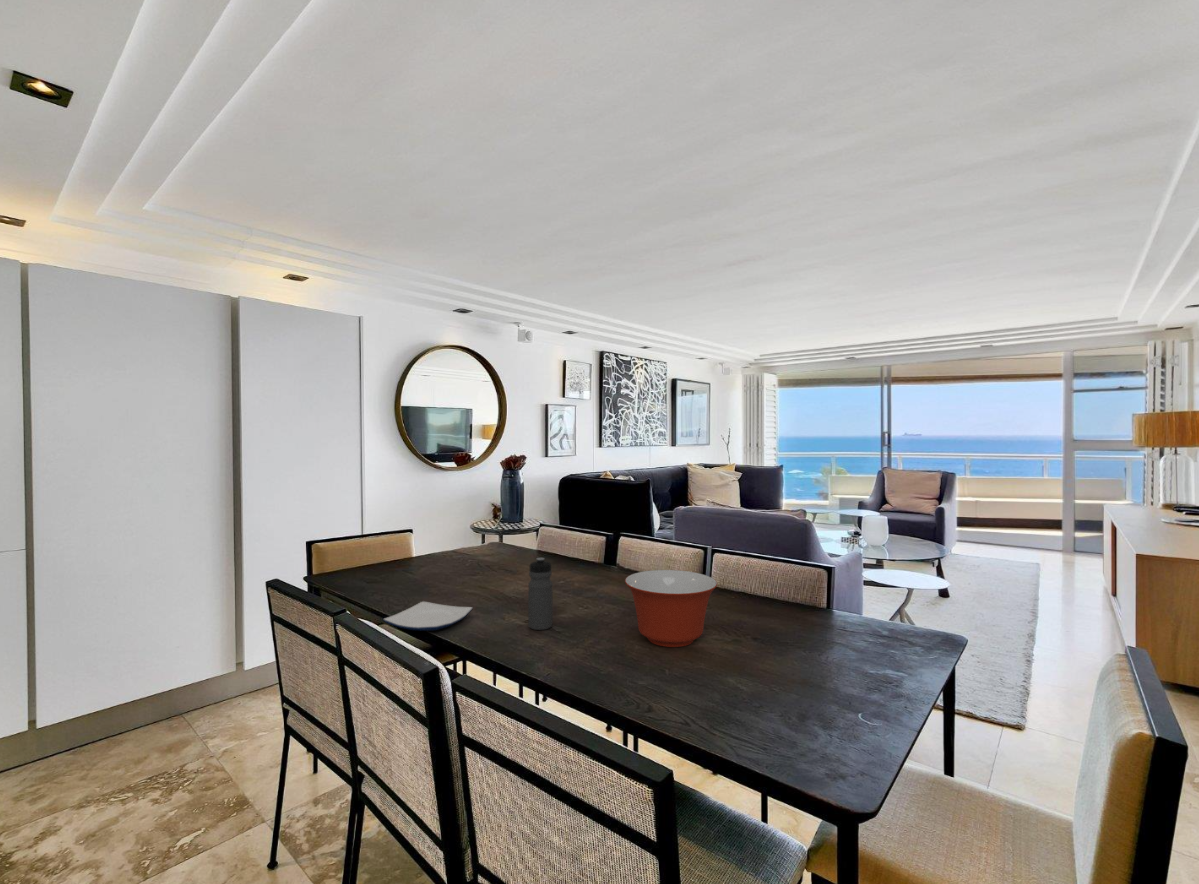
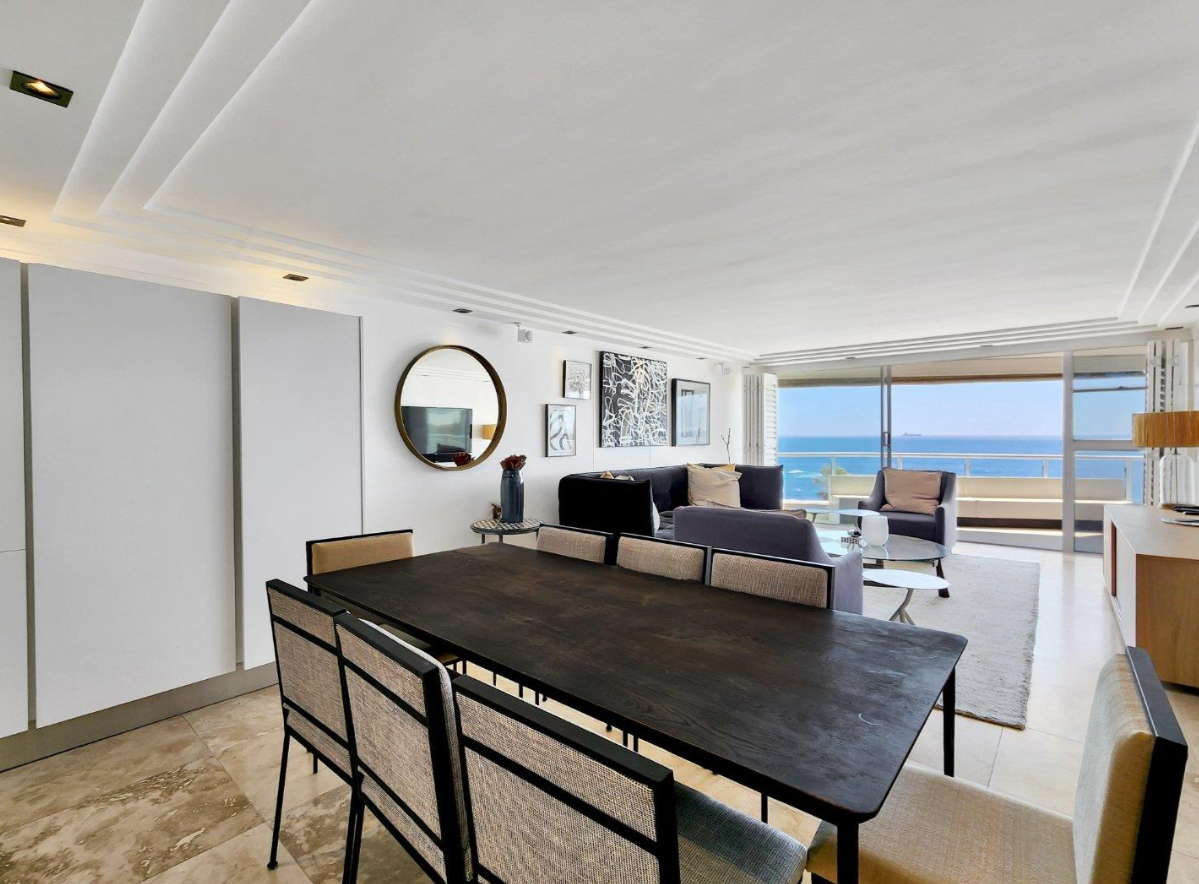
- mixing bowl [624,569,718,648]
- water bottle [527,557,554,631]
- plate [383,600,474,632]
